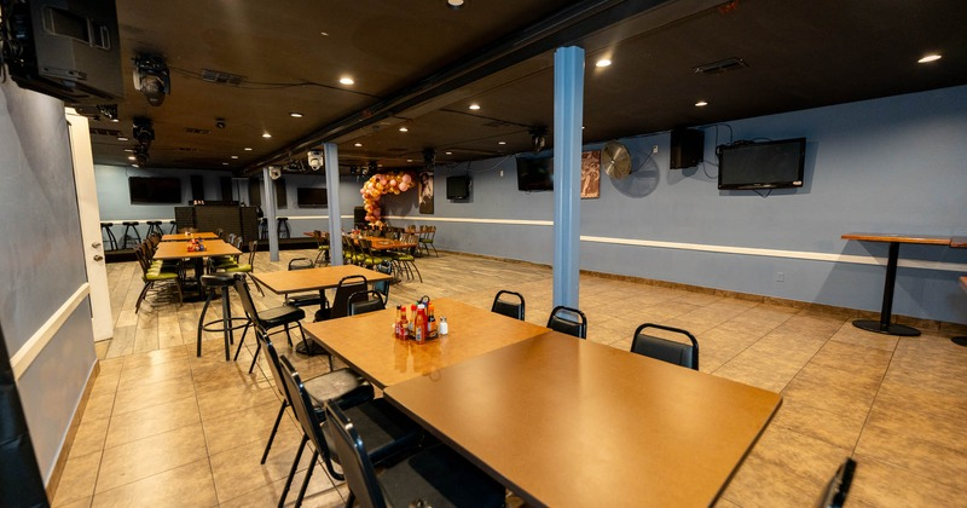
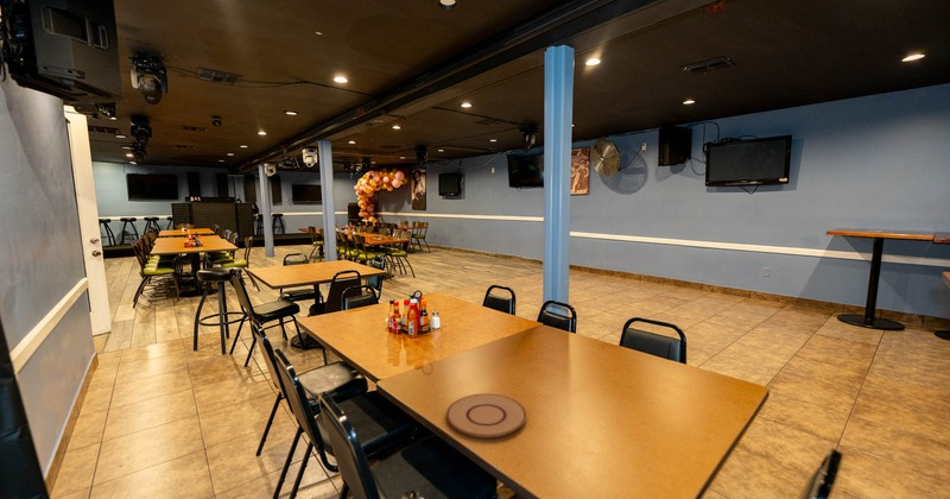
+ plate [445,392,527,440]
